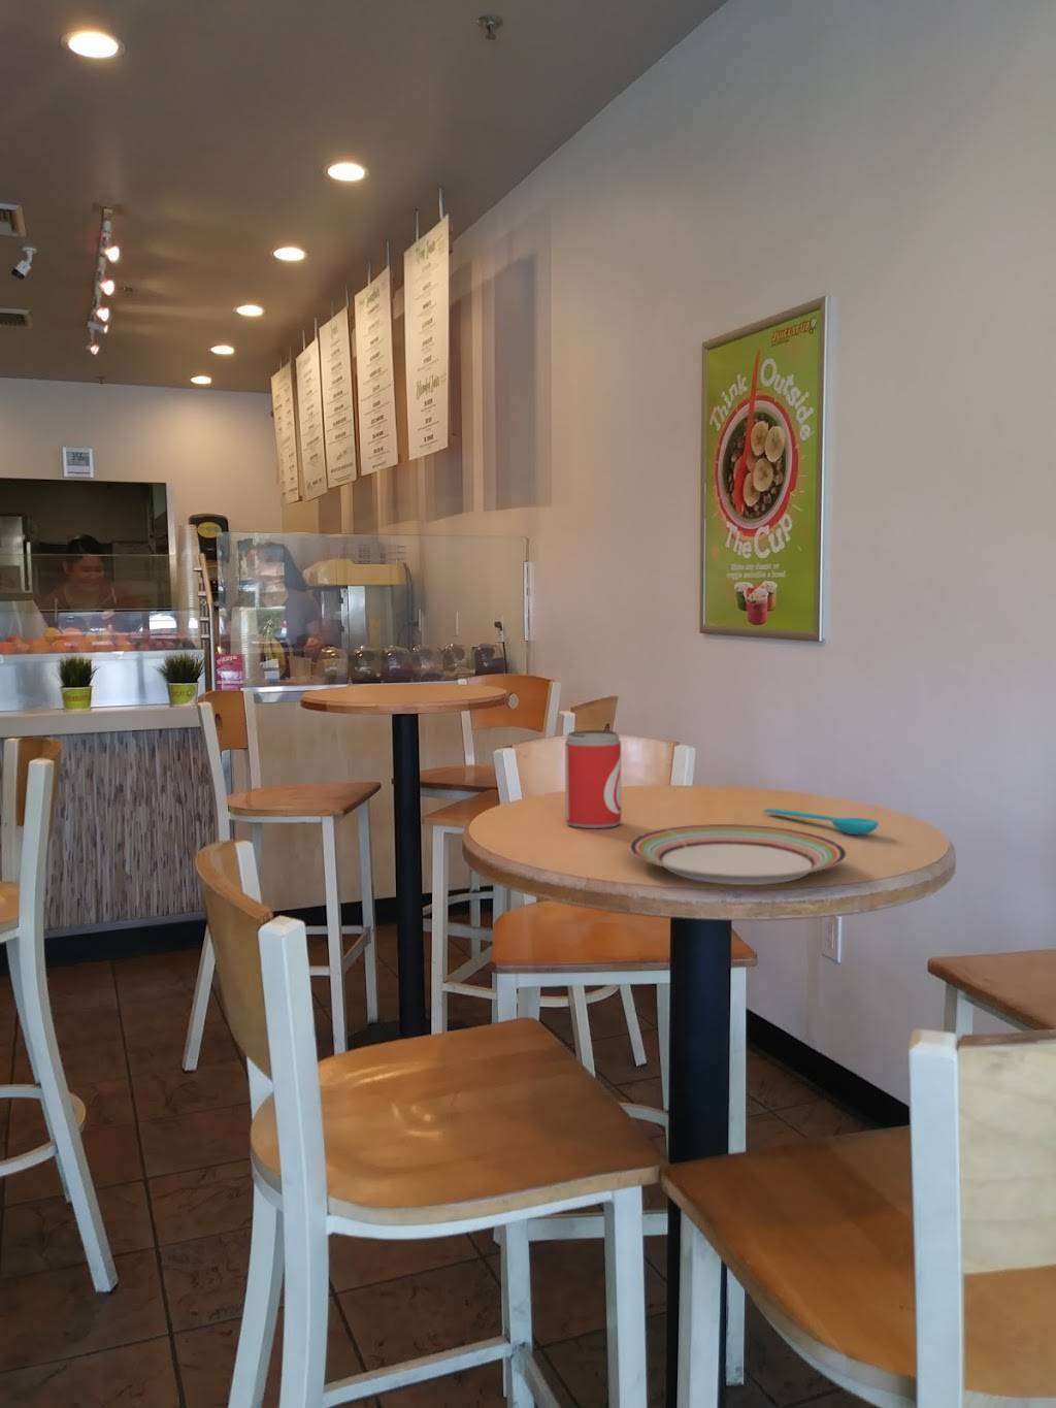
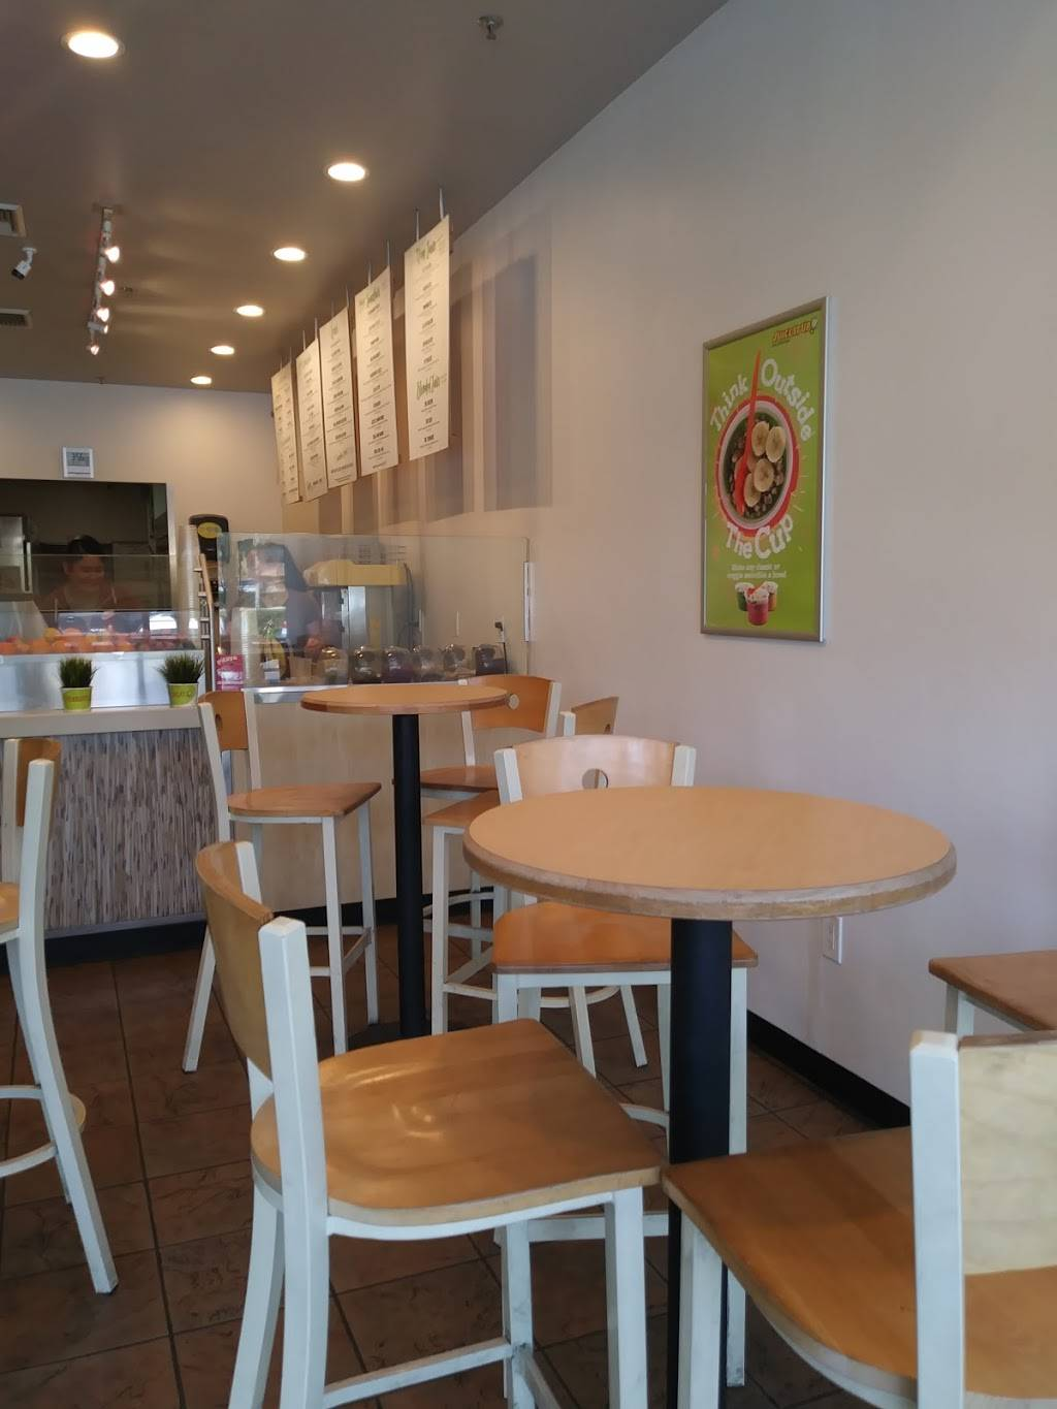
- spoon [763,808,880,835]
- beer can [565,729,622,829]
- plate [628,823,847,887]
